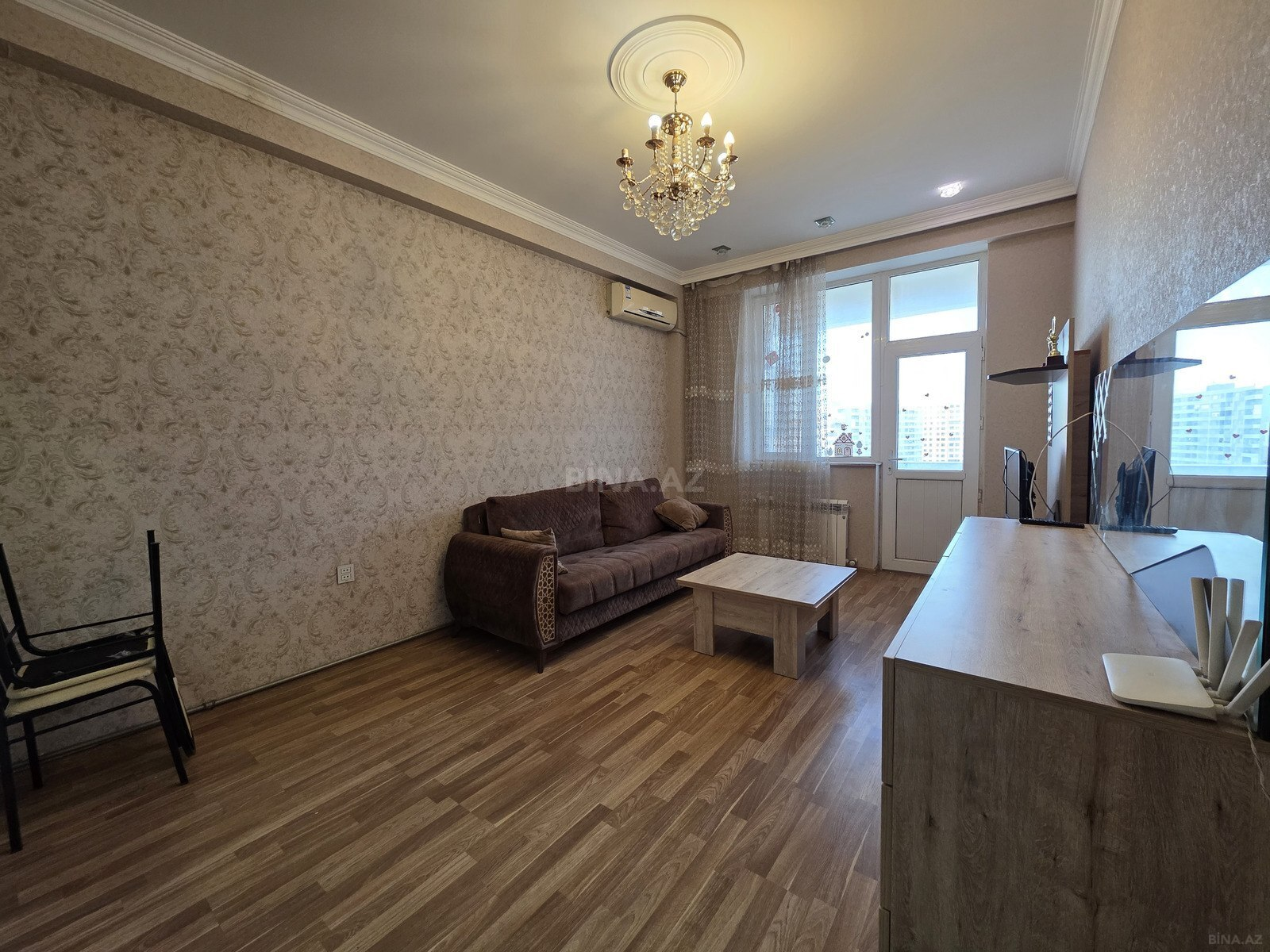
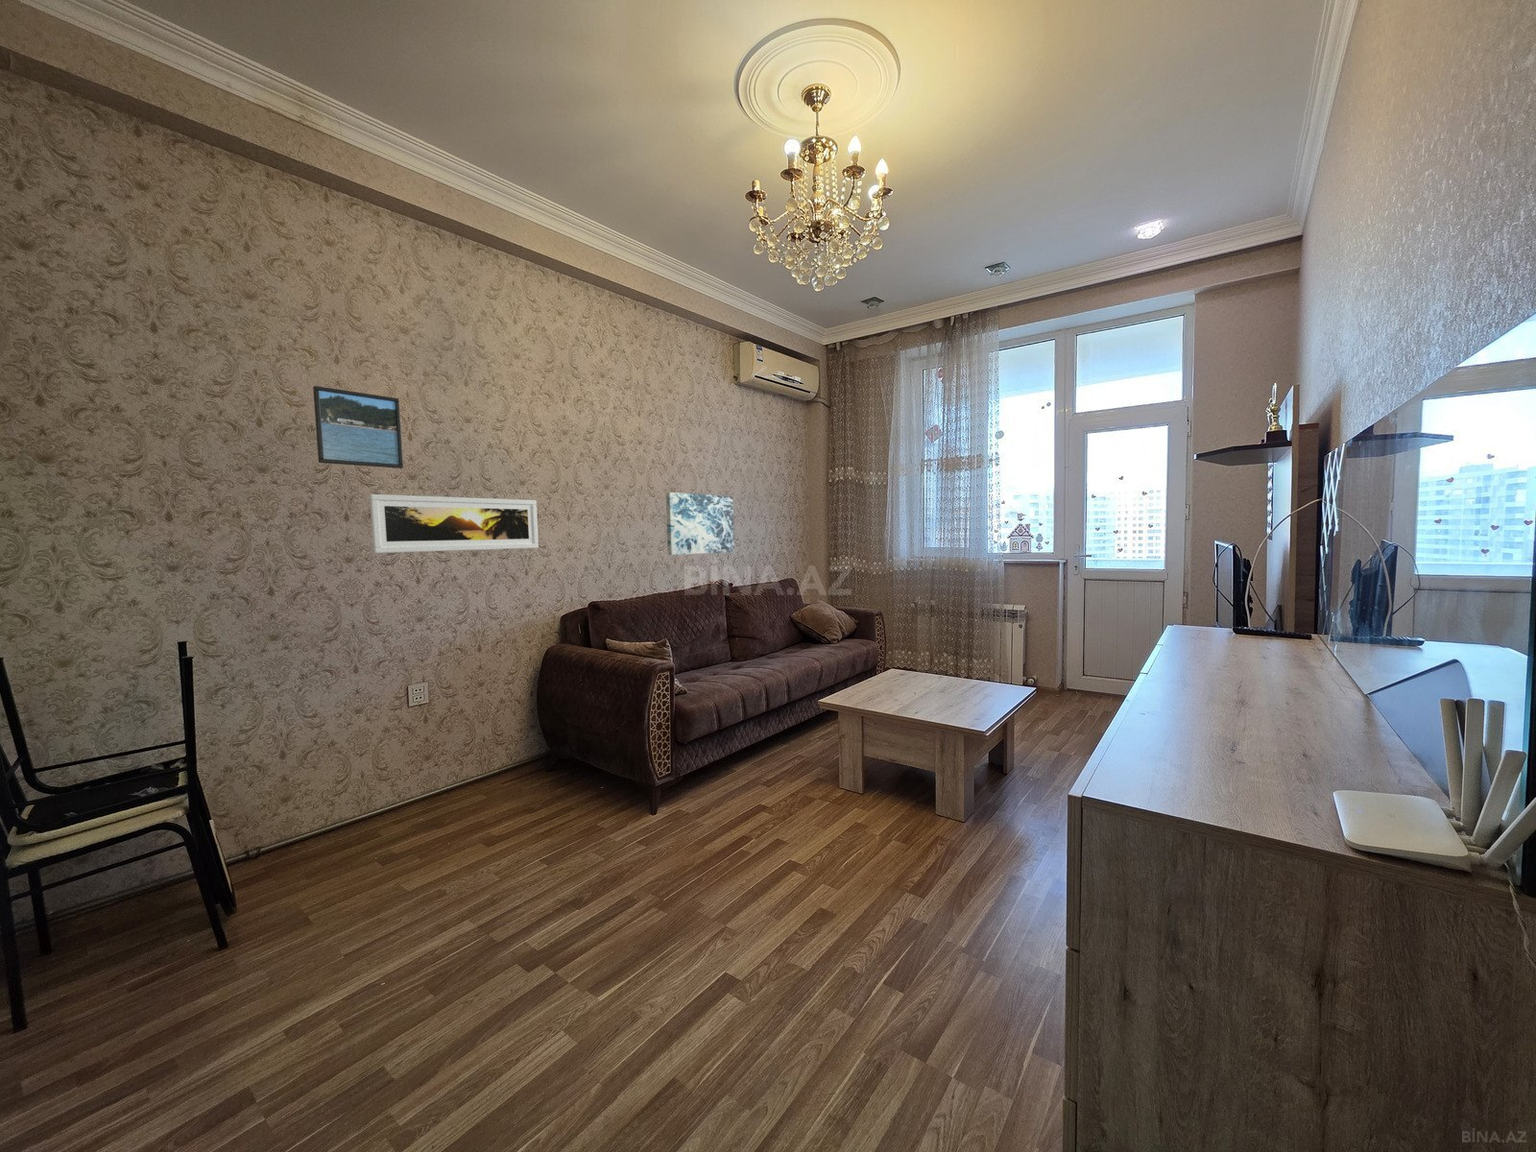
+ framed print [369,494,539,554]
+ wall art [665,491,735,555]
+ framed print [312,385,404,470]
